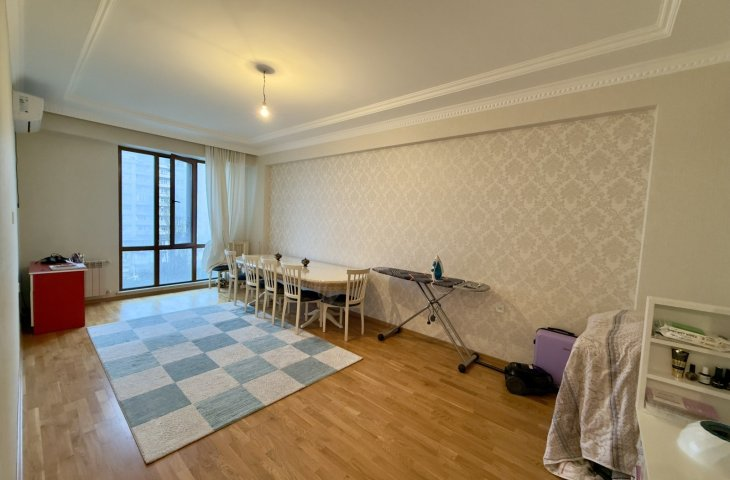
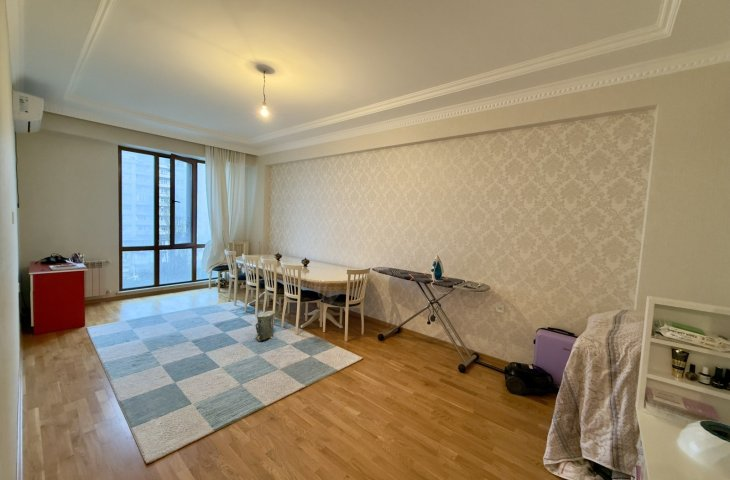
+ bag [255,310,276,342]
